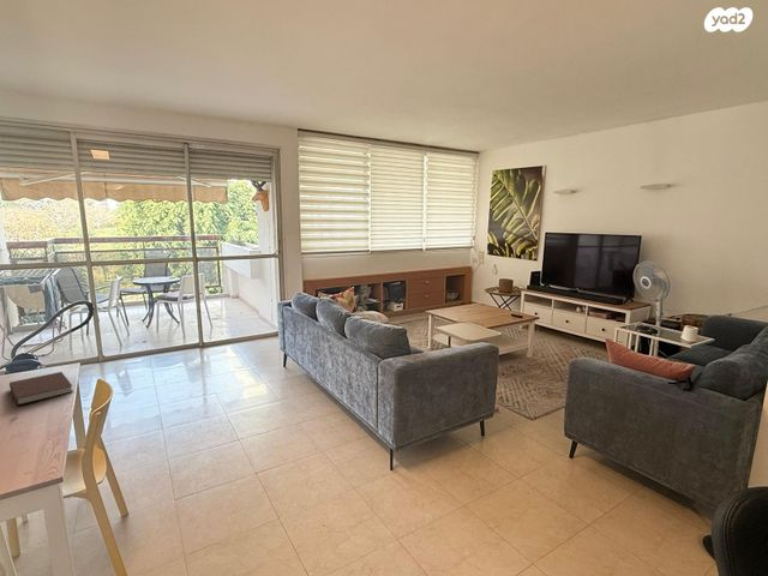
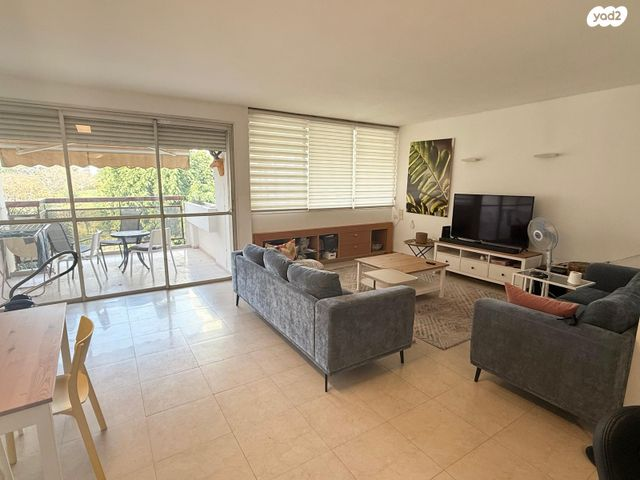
- notebook [8,371,74,407]
